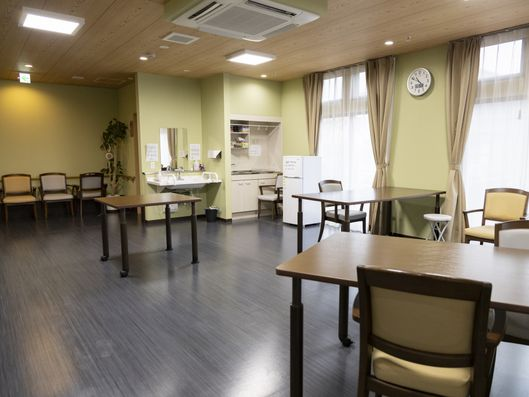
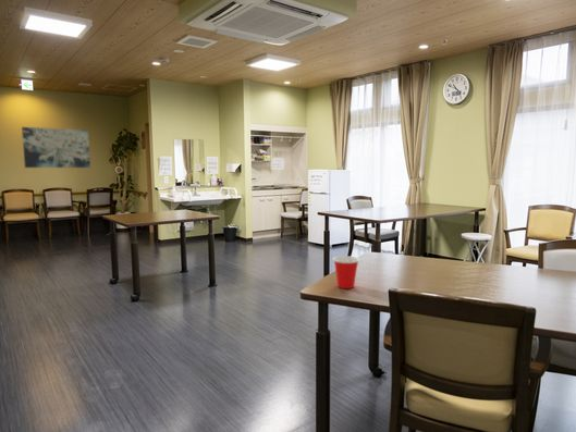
+ cup [332,255,361,289]
+ wall art [21,126,91,169]
